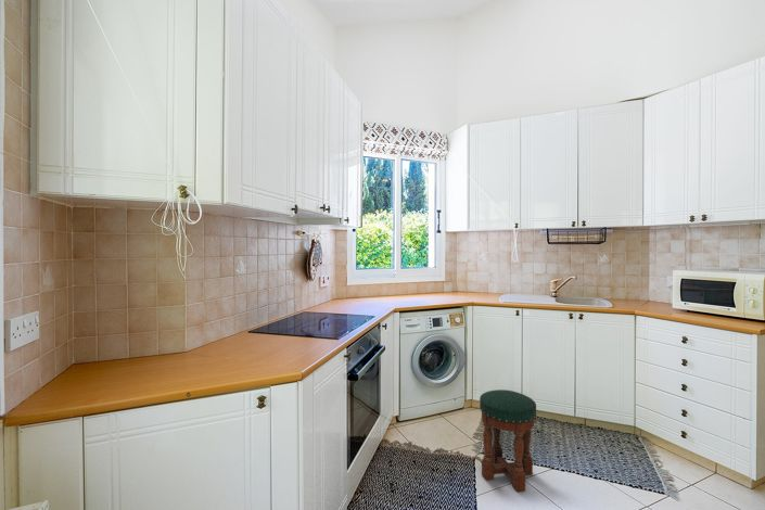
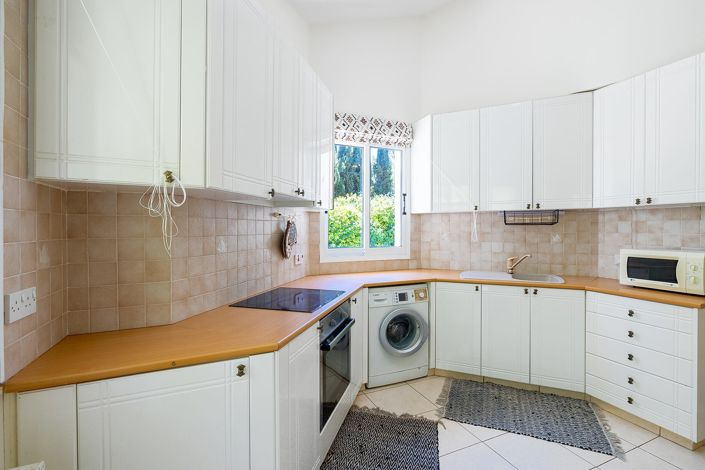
- stool [479,388,537,493]
